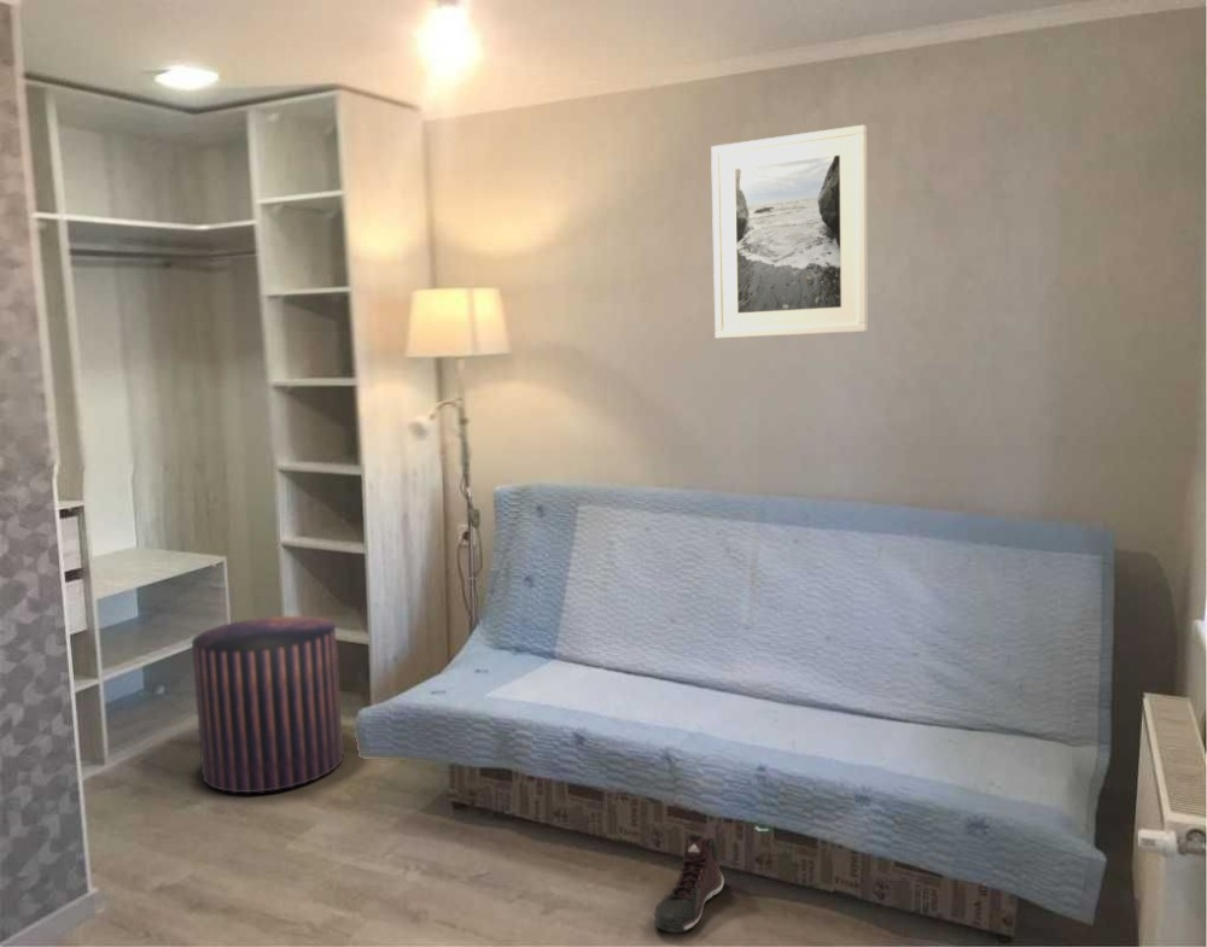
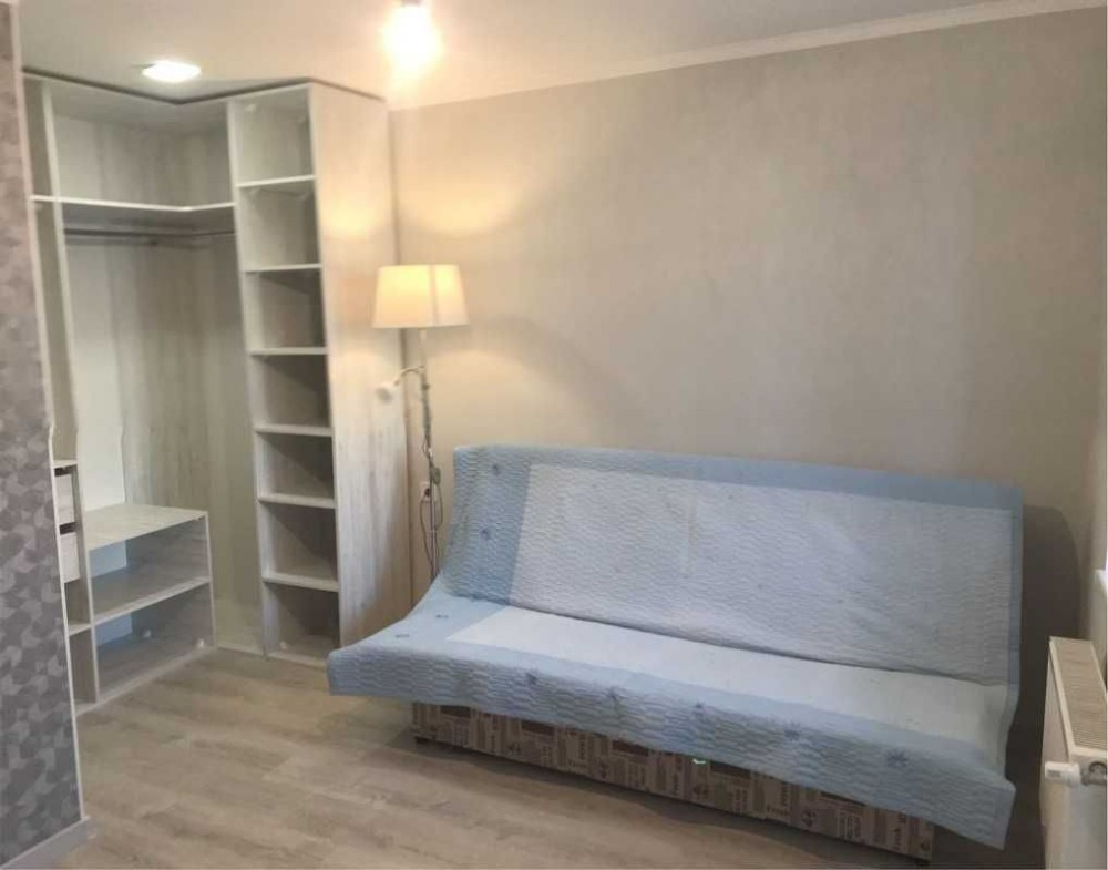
- sneaker [653,834,725,934]
- stool [191,615,345,794]
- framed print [710,124,869,340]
